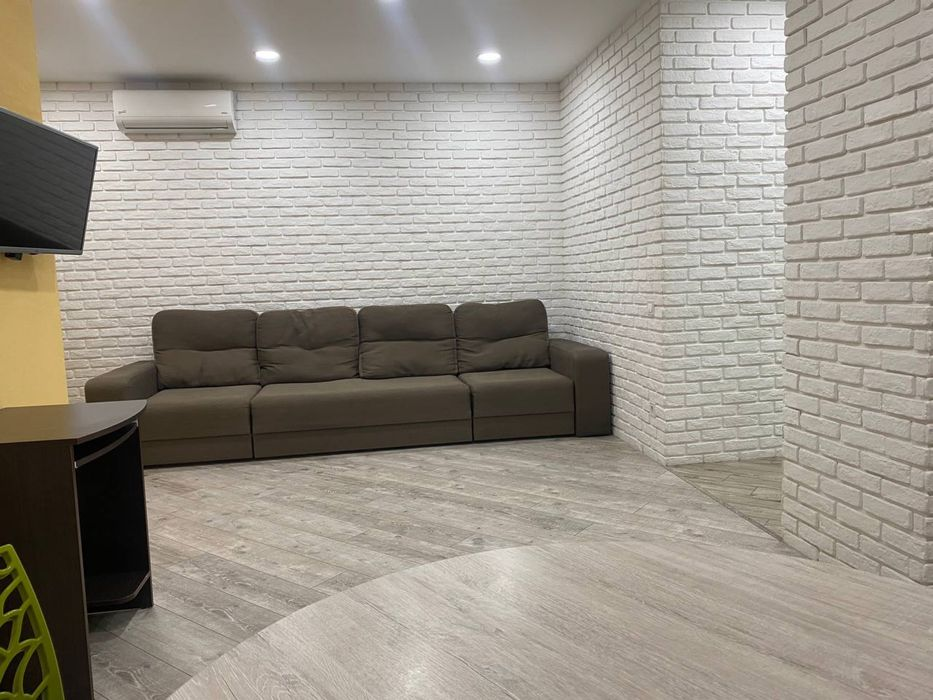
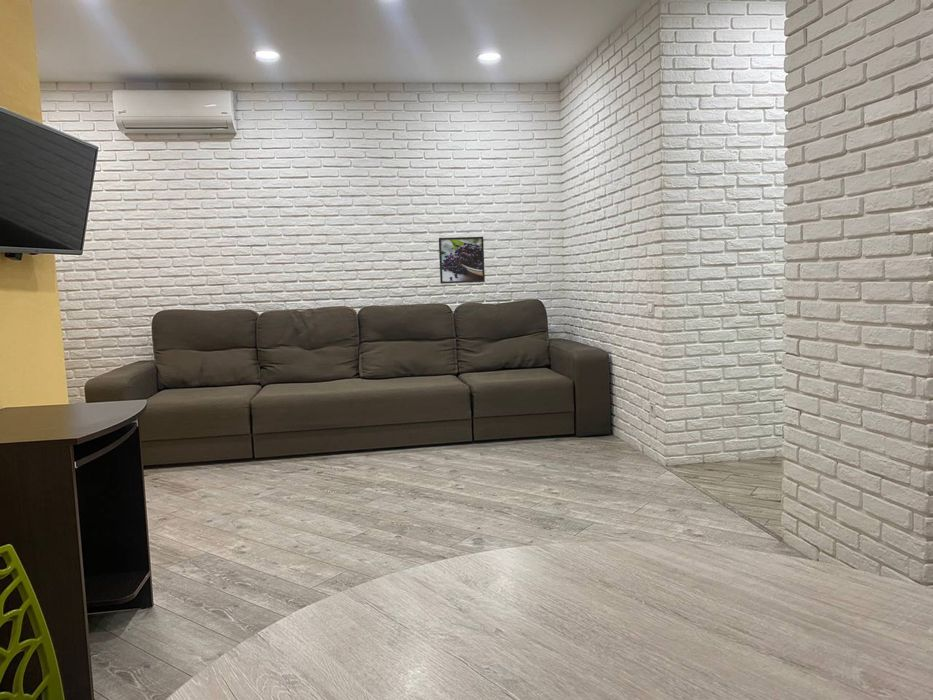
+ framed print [438,236,486,285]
